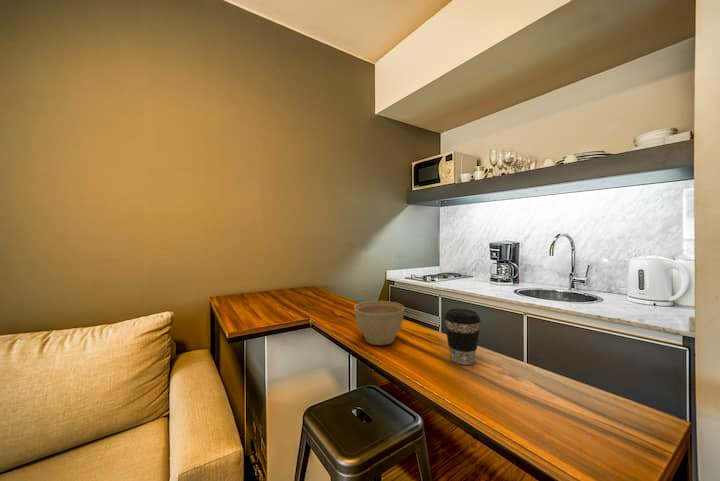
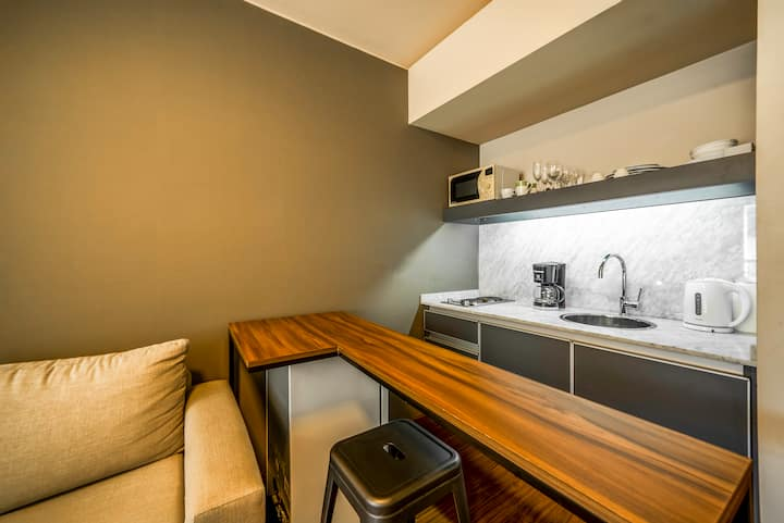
- planter bowl [353,300,405,346]
- coffee cup [443,308,482,366]
